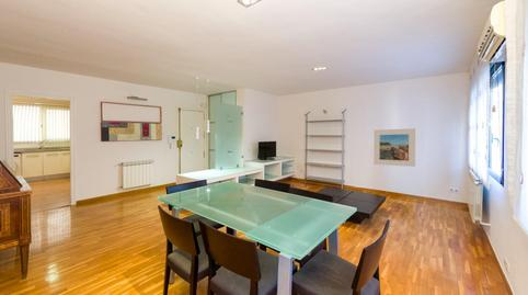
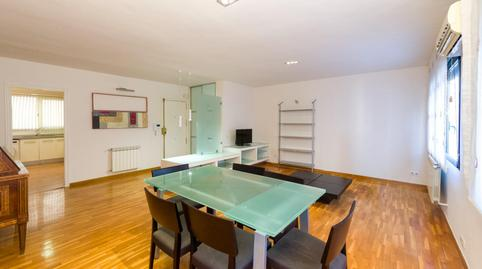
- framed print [372,127,416,168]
